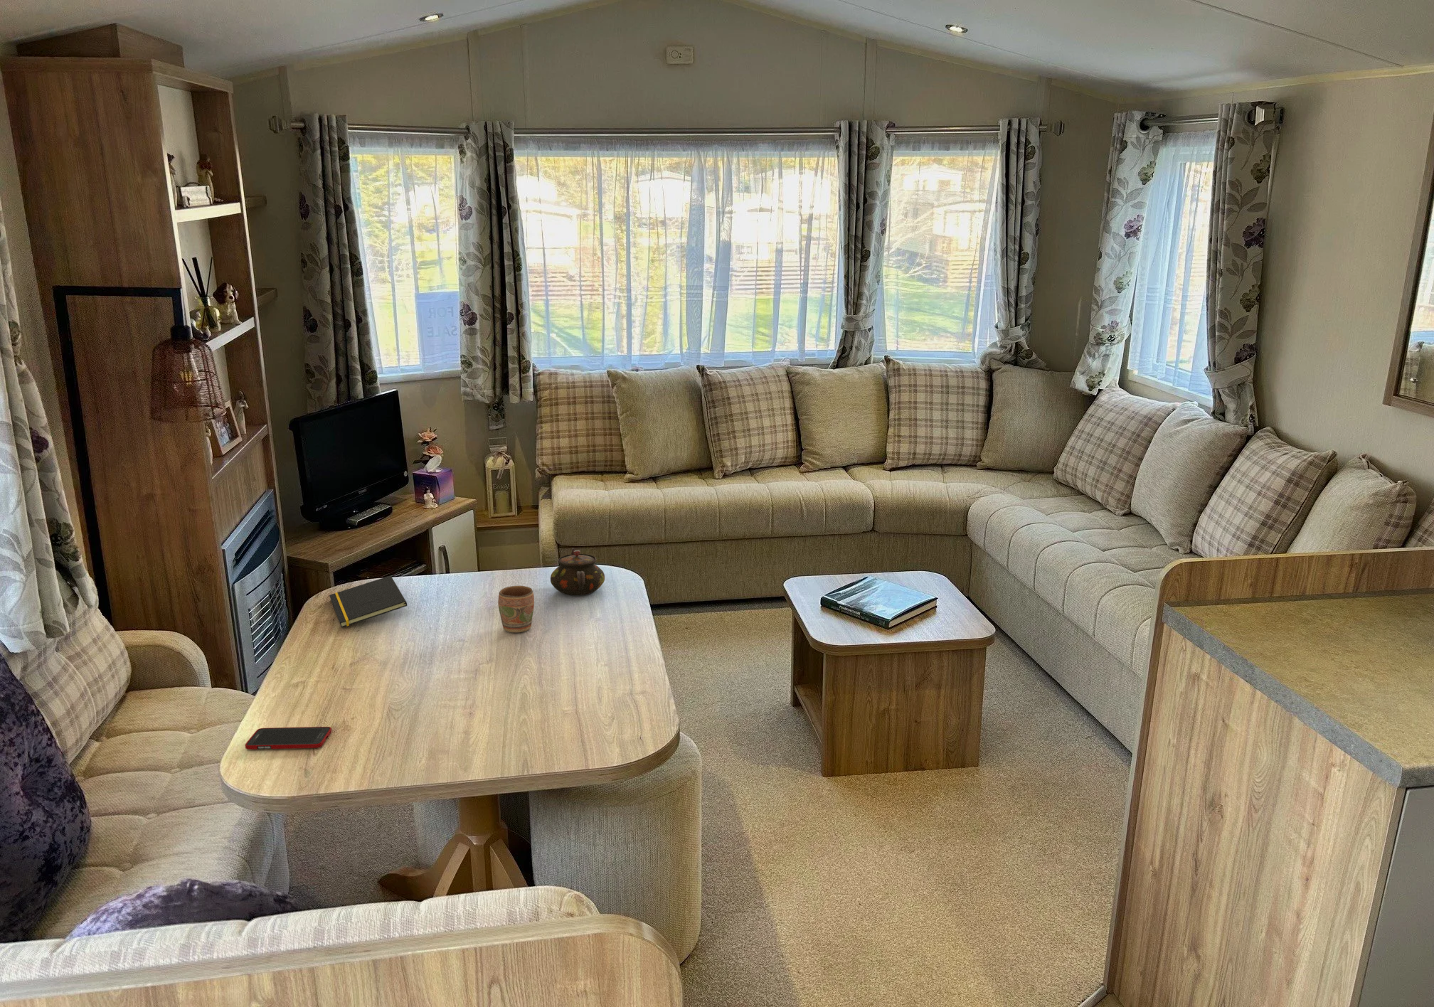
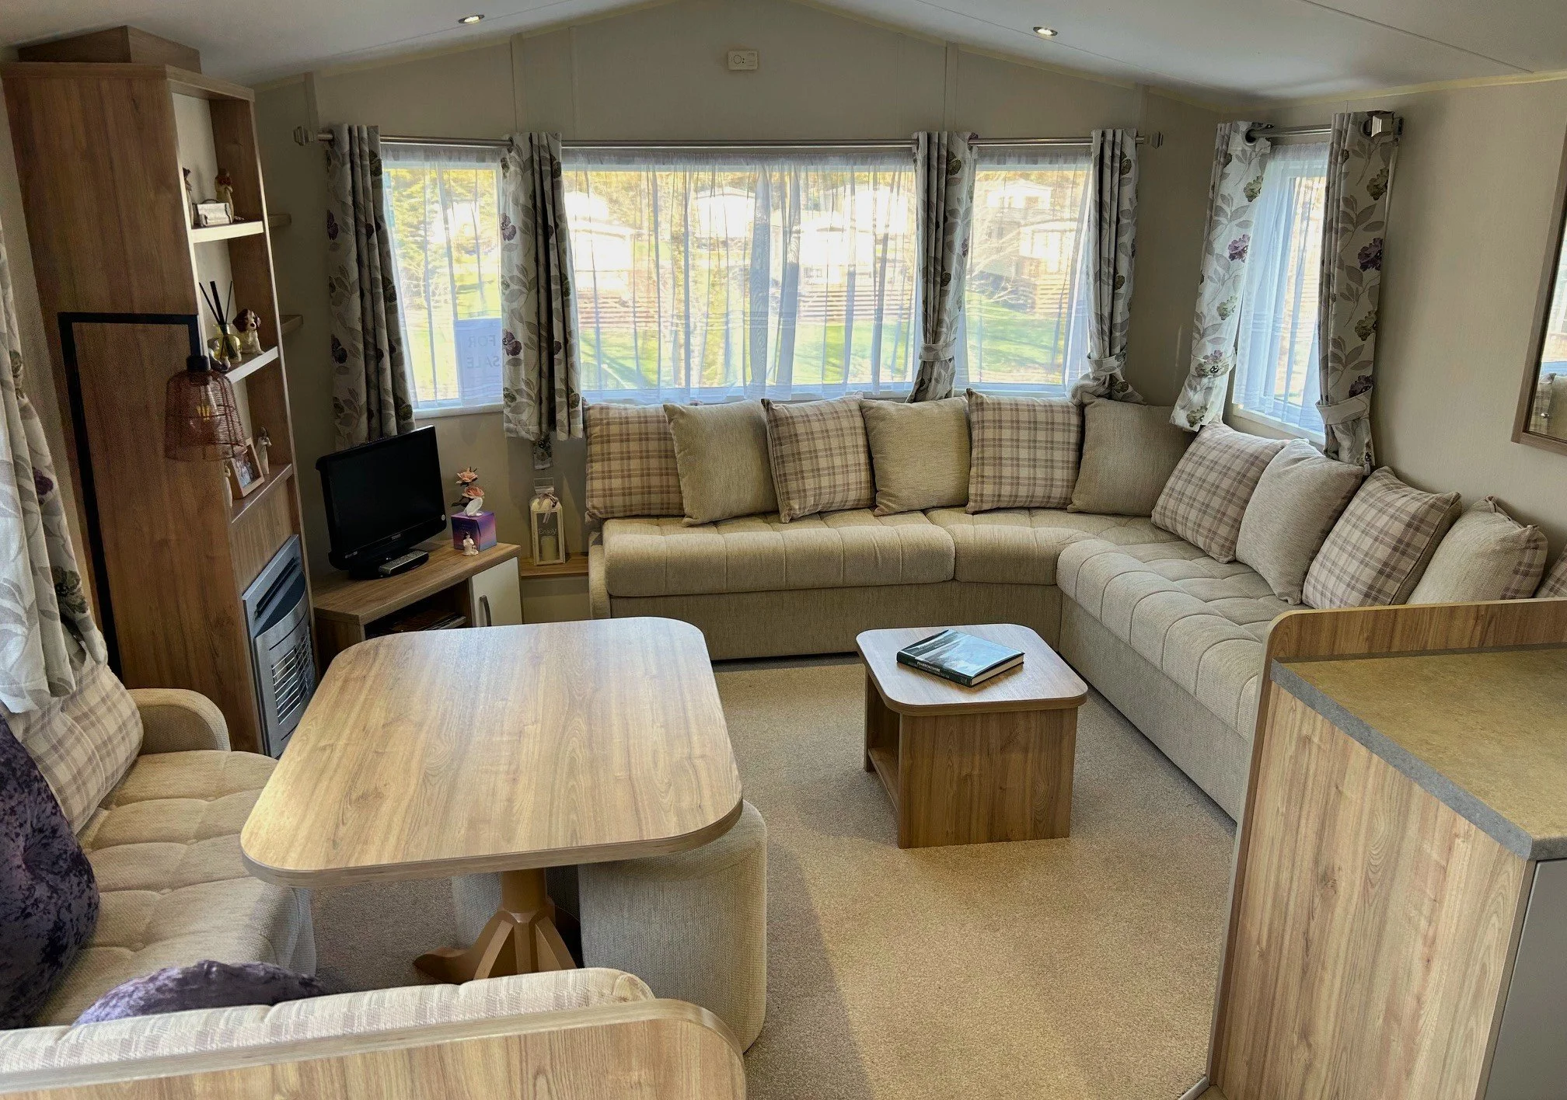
- cell phone [245,726,332,750]
- notepad [329,574,408,628]
- mug [497,585,535,633]
- teapot [550,547,606,596]
